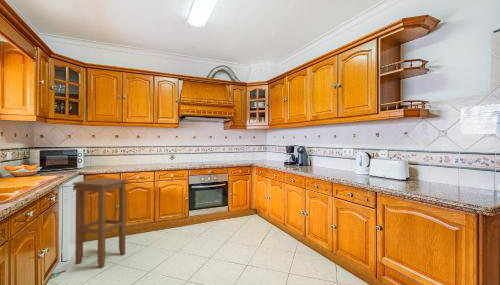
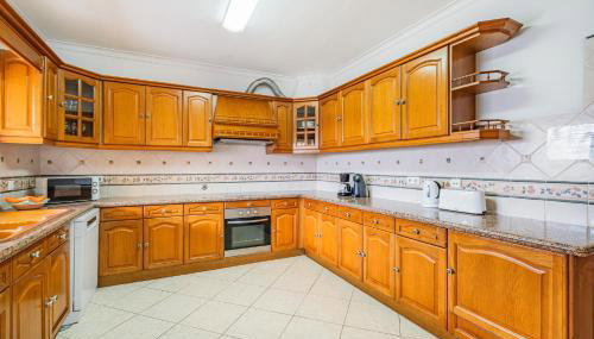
- stool [72,177,129,268]
